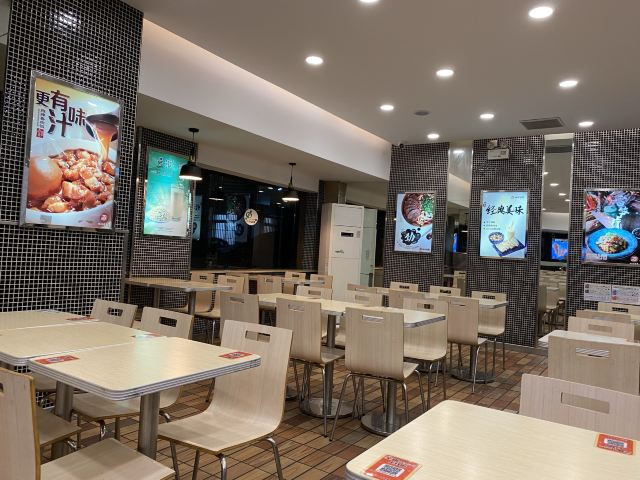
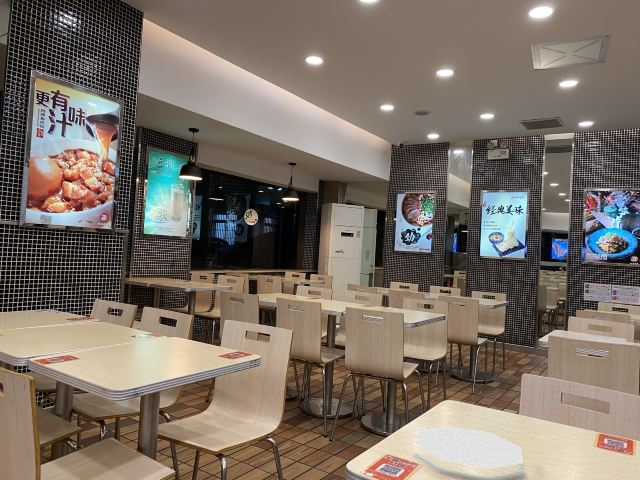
+ plate [414,426,524,470]
+ ceiling vent [530,33,612,72]
